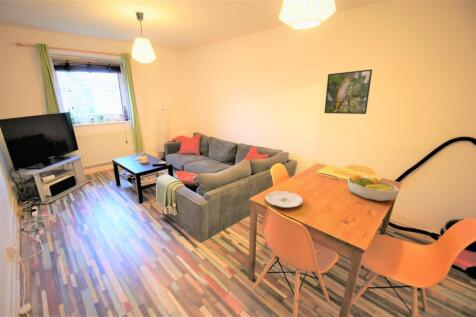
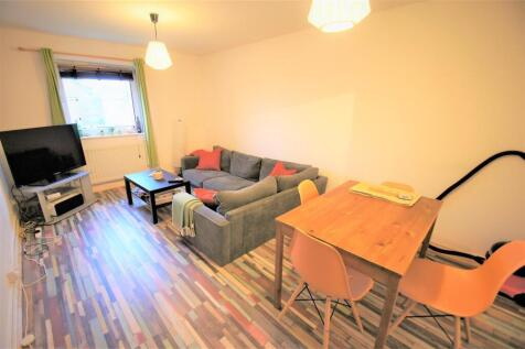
- plate [264,190,304,209]
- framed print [323,68,373,115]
- fruit bowl [347,174,400,202]
